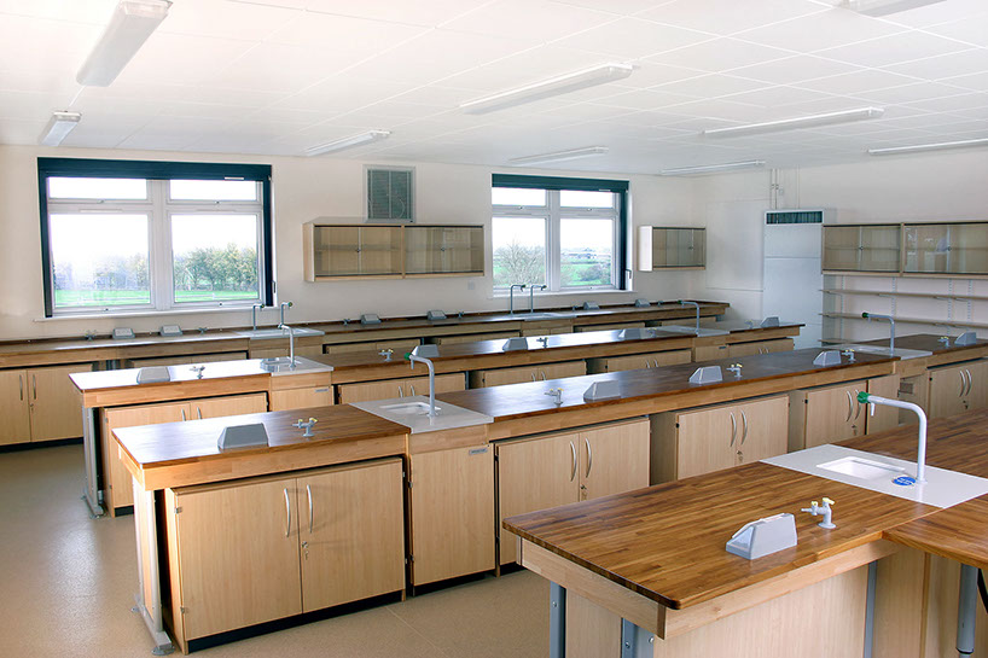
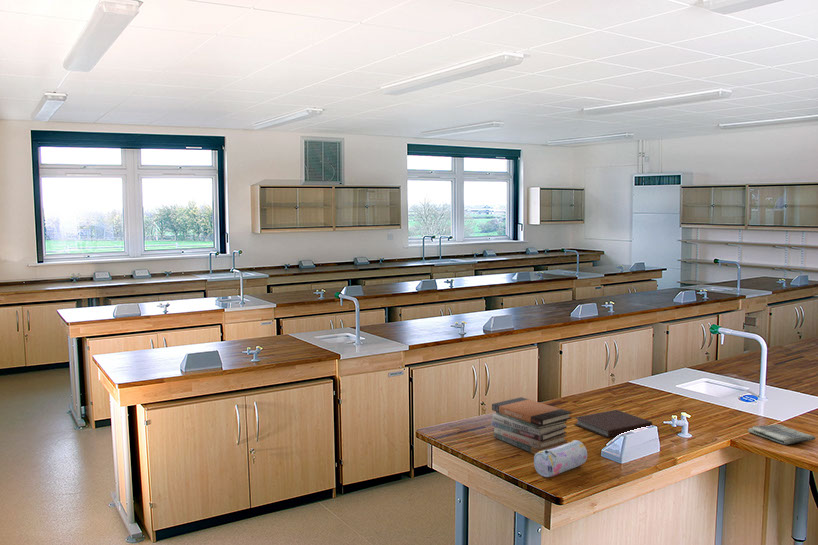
+ dish towel [747,423,816,446]
+ book stack [490,396,573,456]
+ notebook [573,409,653,438]
+ pencil case [533,439,588,478]
